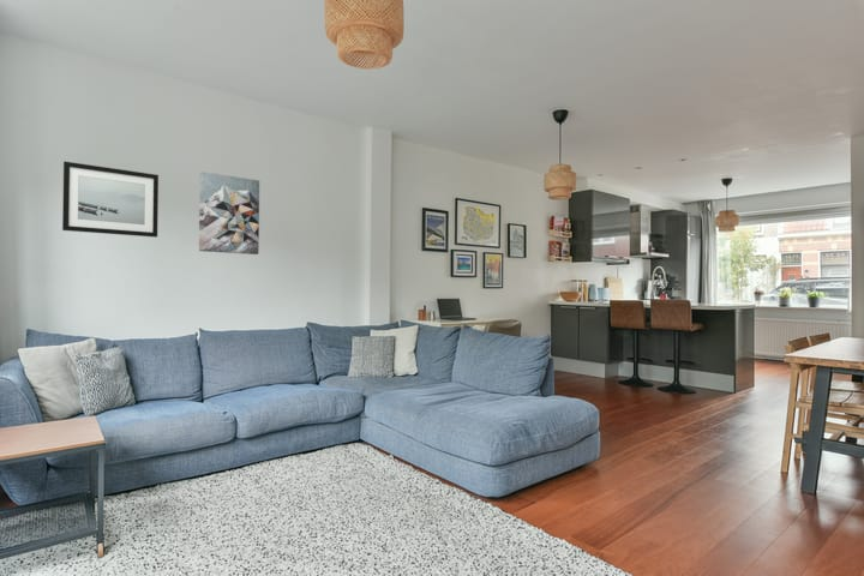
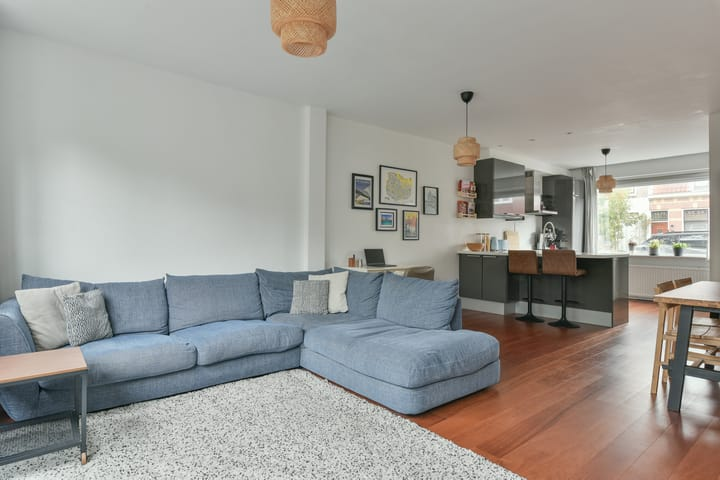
- wall art [61,160,160,239]
- wall art [198,170,260,256]
